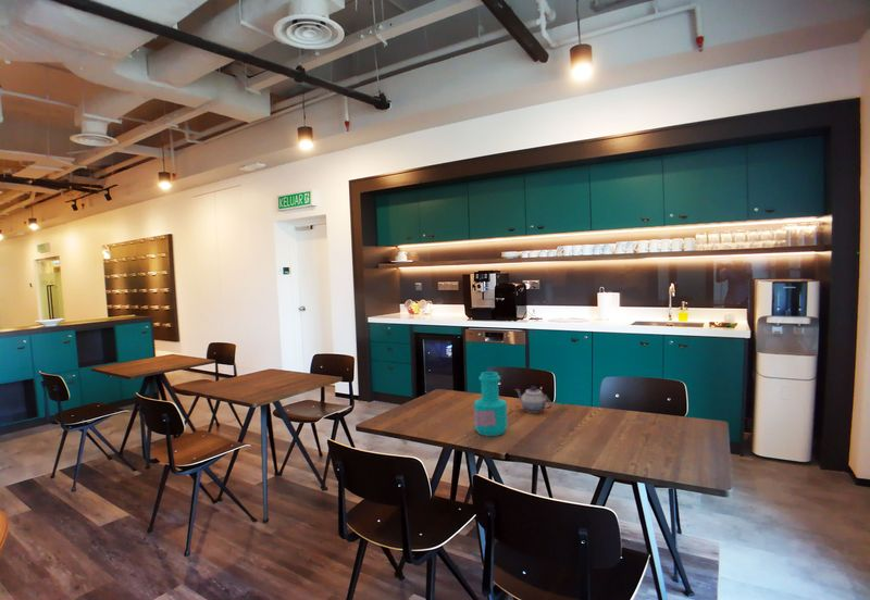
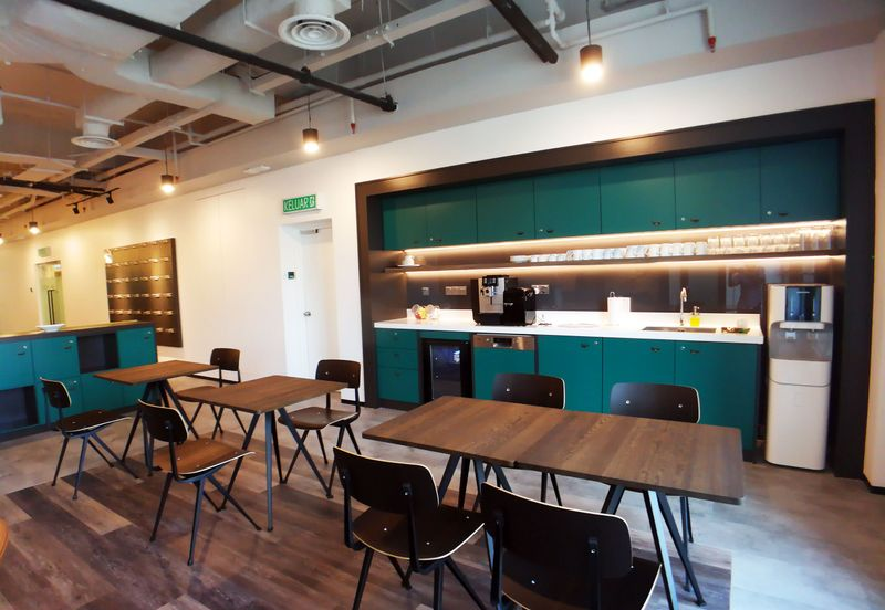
- teapot [514,385,554,414]
- bottle [473,371,508,437]
